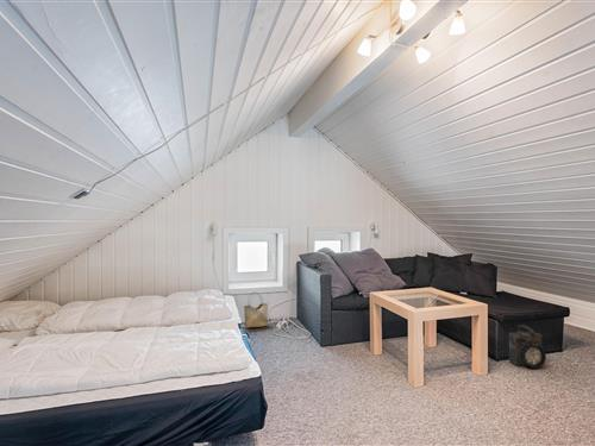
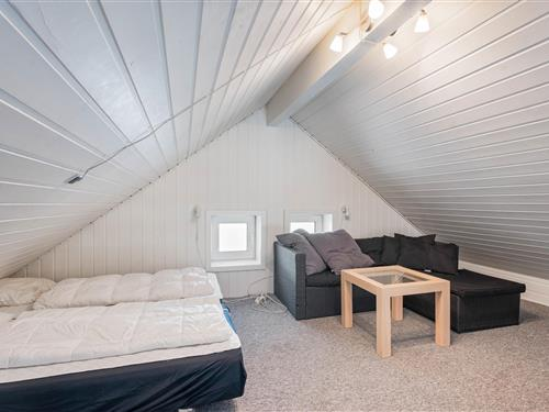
- woven basket [243,291,269,328]
- lantern [508,323,547,370]
